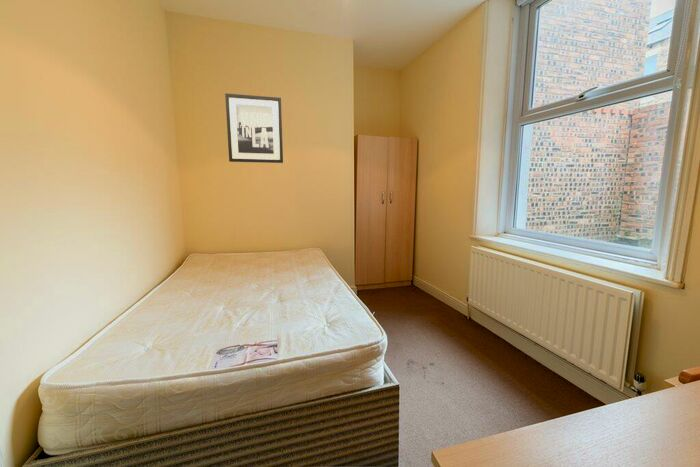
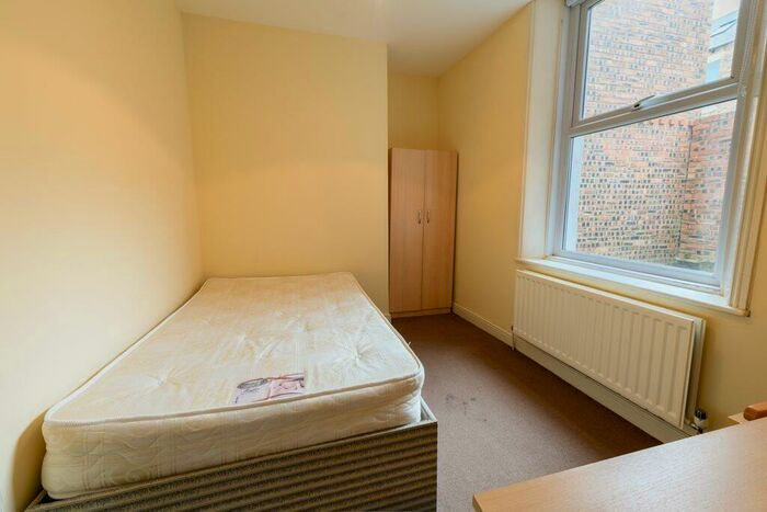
- wall art [224,92,284,164]
